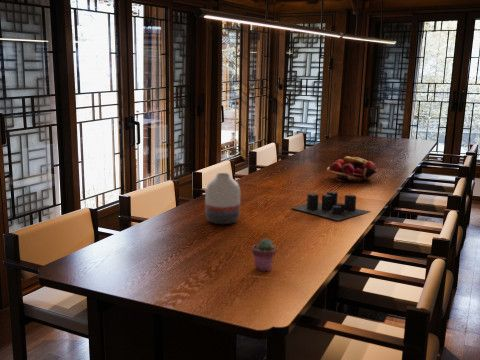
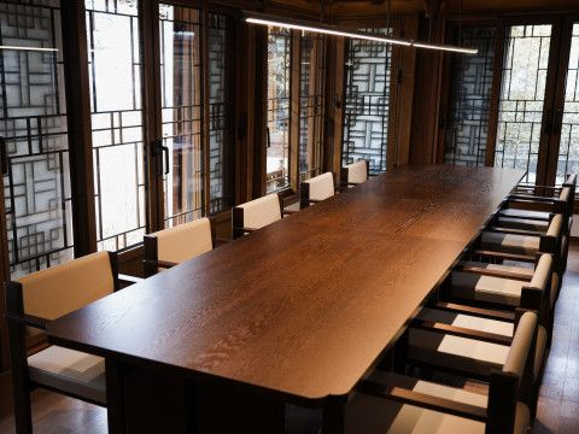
- potted succulent [251,238,277,272]
- candle [290,190,373,222]
- vase [204,172,241,225]
- fruit basket [326,156,380,183]
